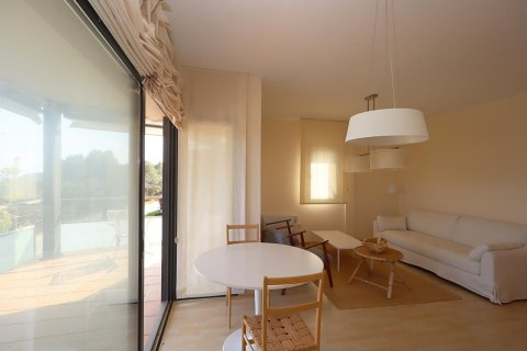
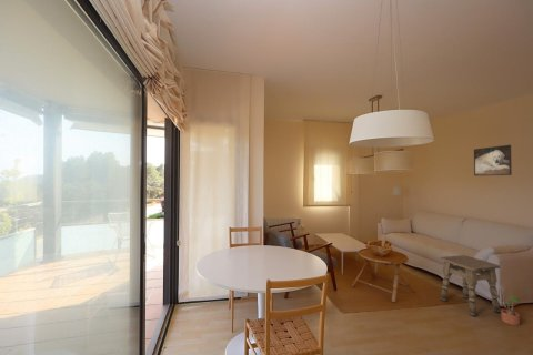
+ potted plant [500,294,521,326]
+ side table [440,254,501,318]
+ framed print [473,144,513,176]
